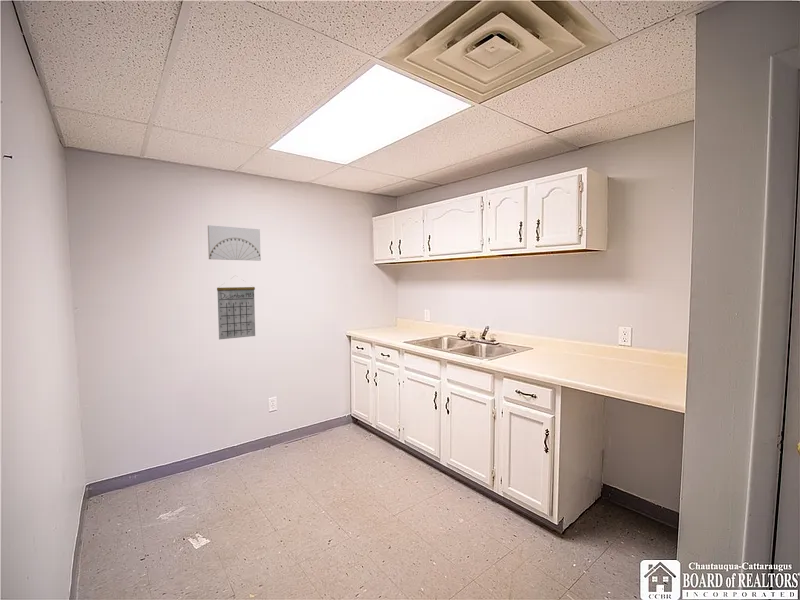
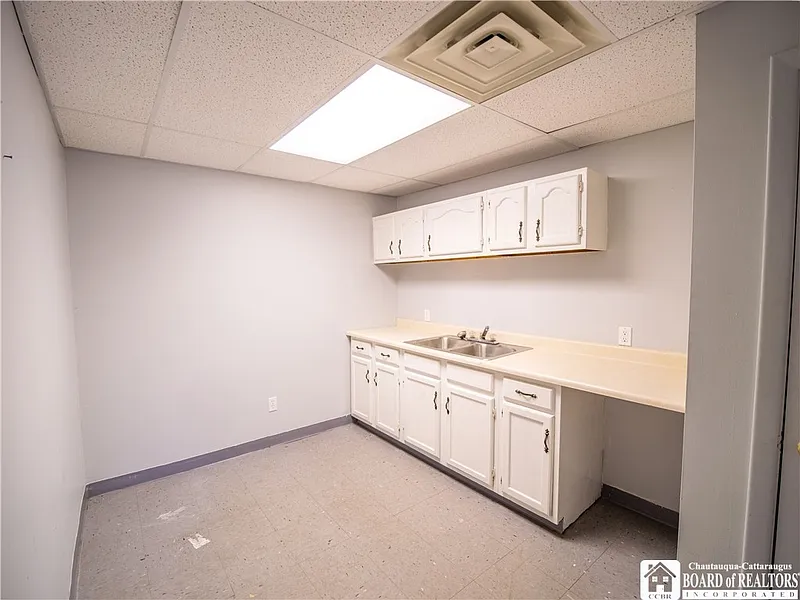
- calendar [216,275,256,340]
- wall art [207,224,262,262]
